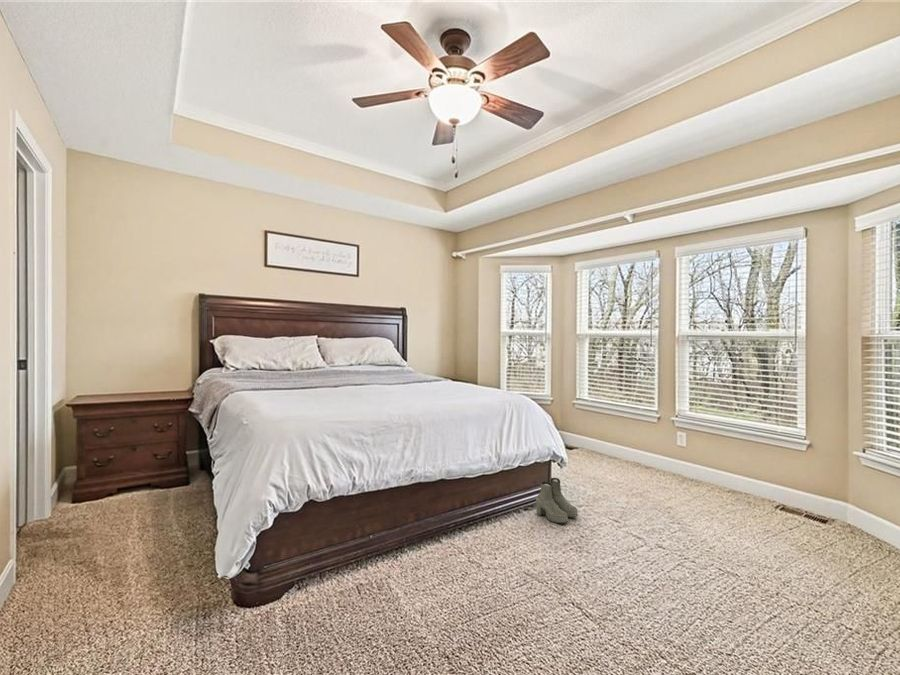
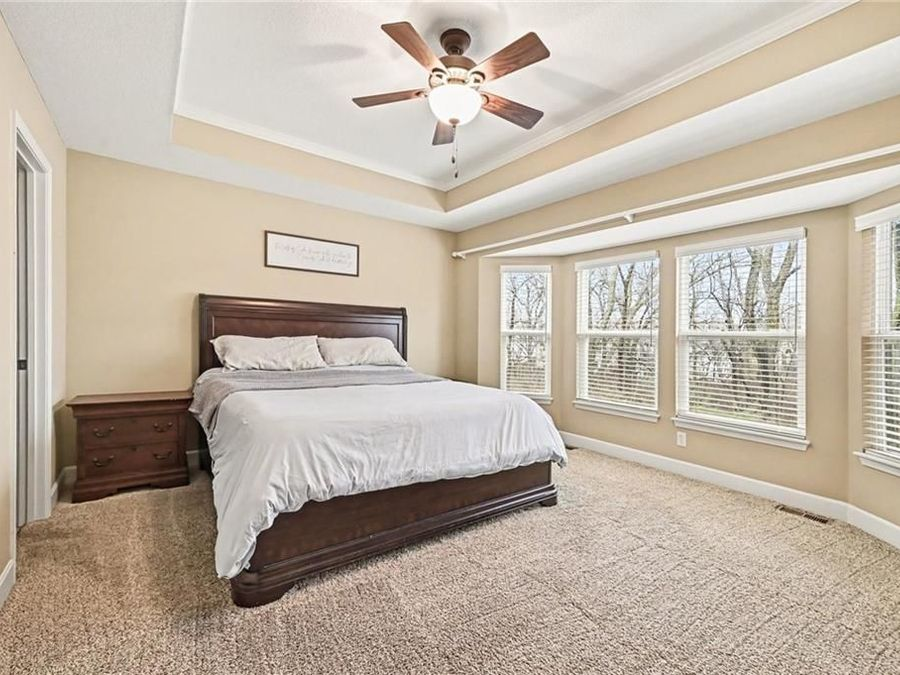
- boots [535,477,579,524]
